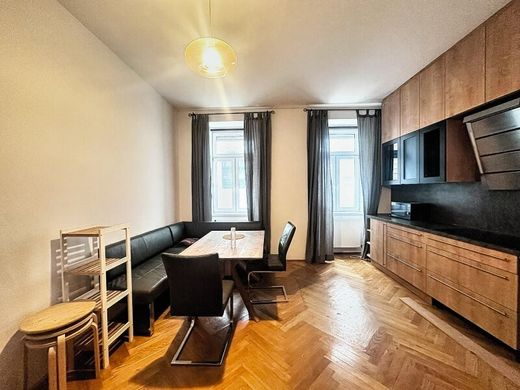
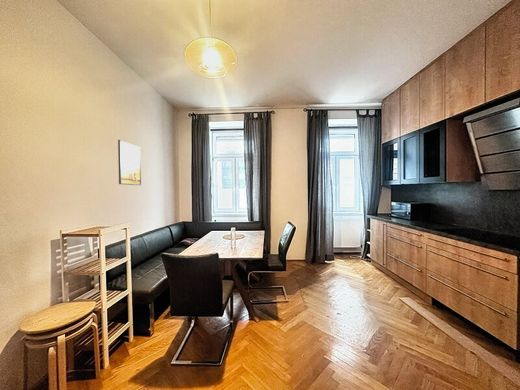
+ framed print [117,139,142,186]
